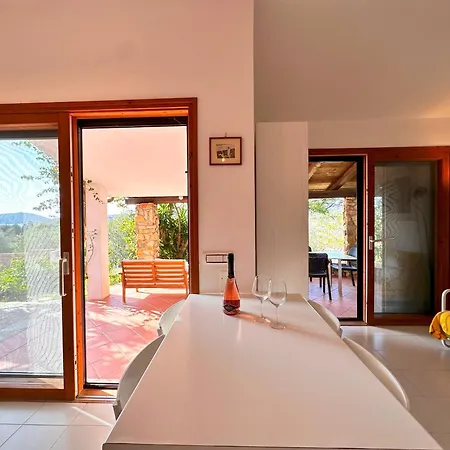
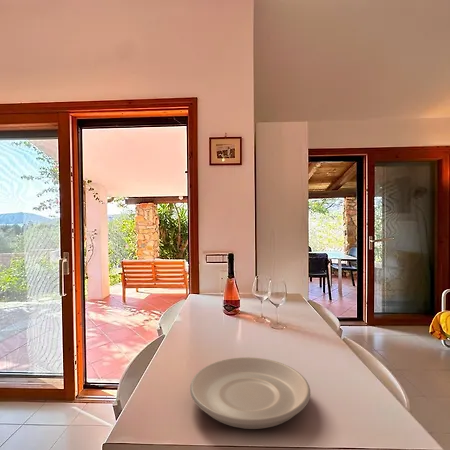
+ plate [189,356,311,430]
